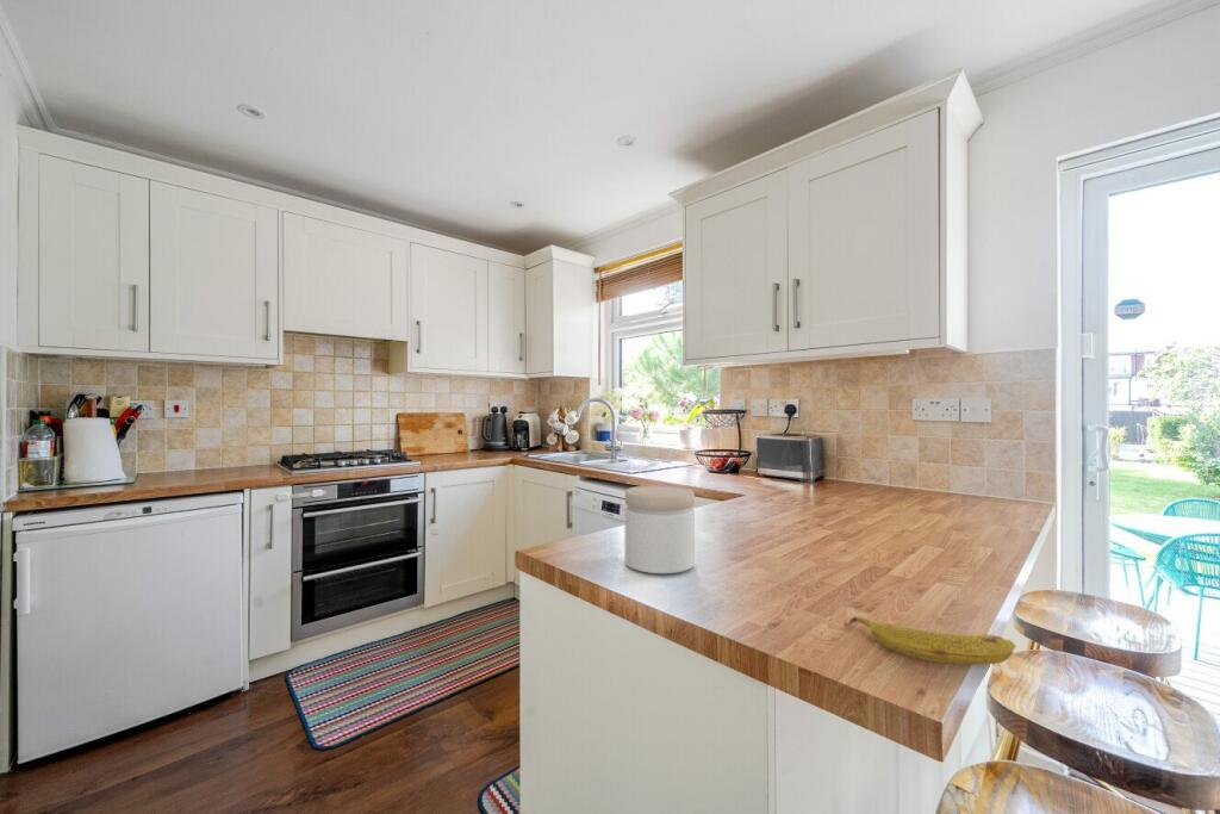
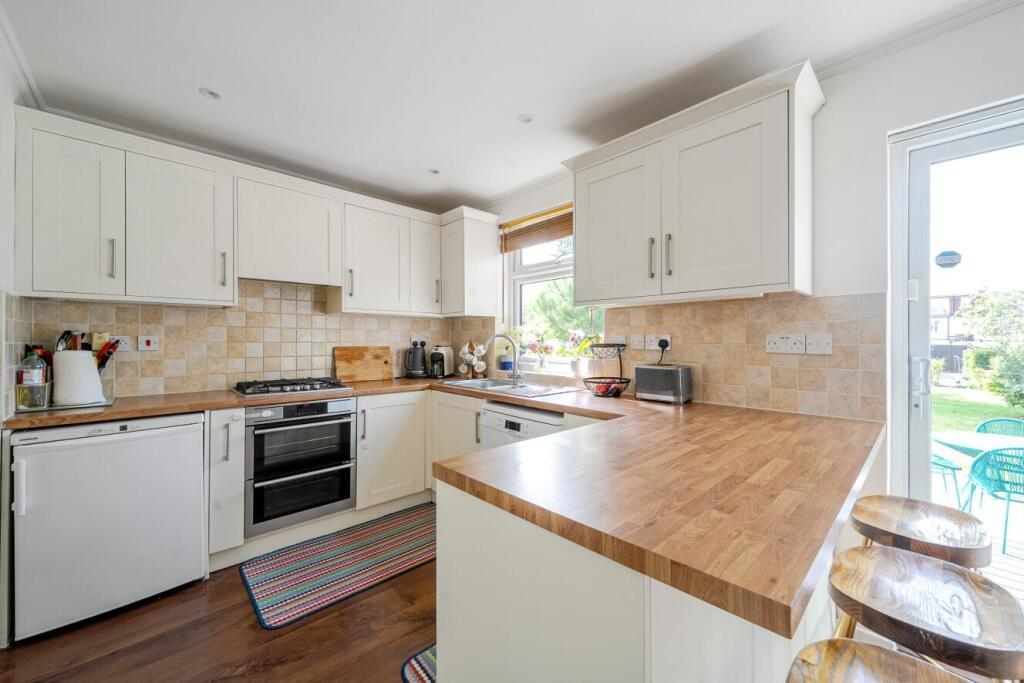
- jar [624,484,696,574]
- fruit [842,616,1016,666]
